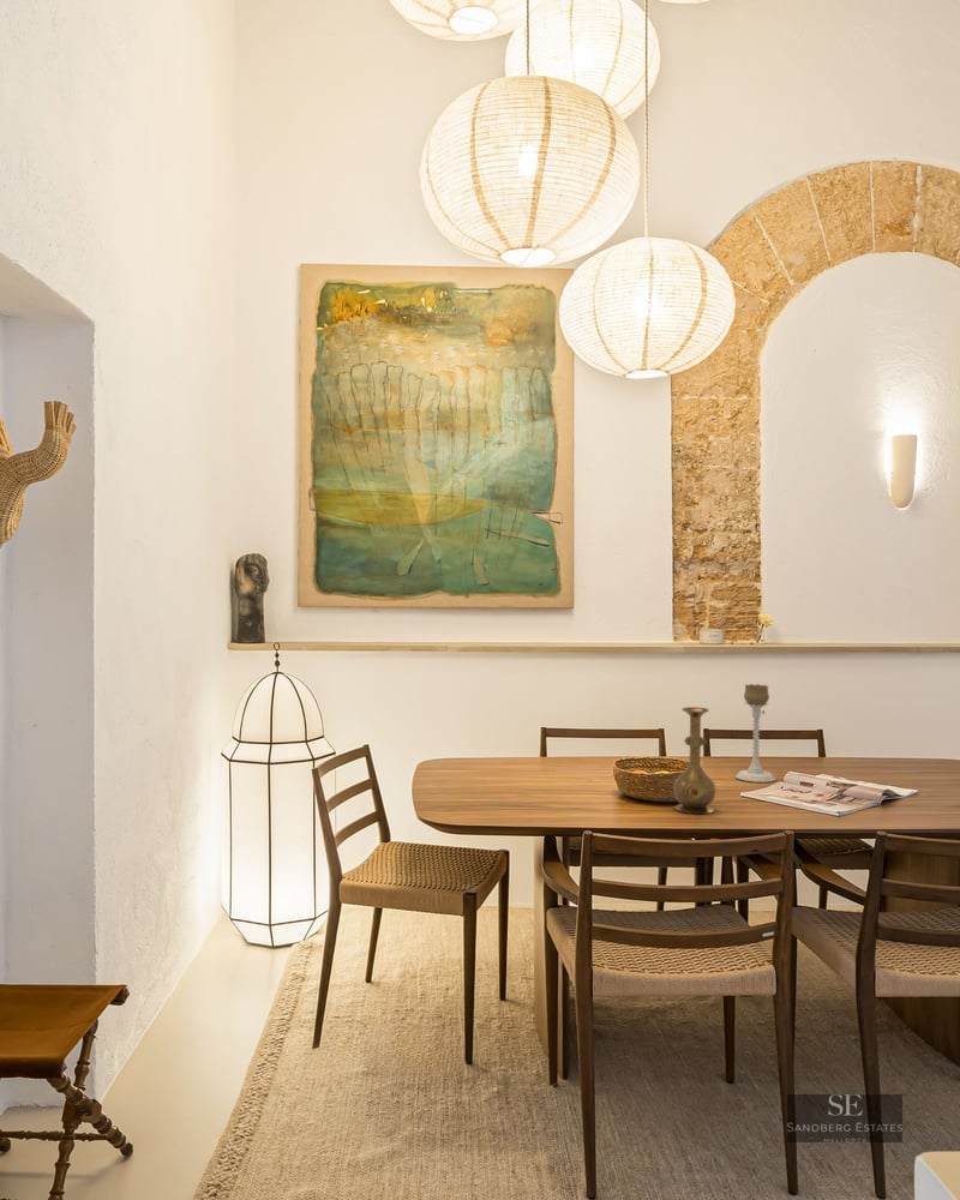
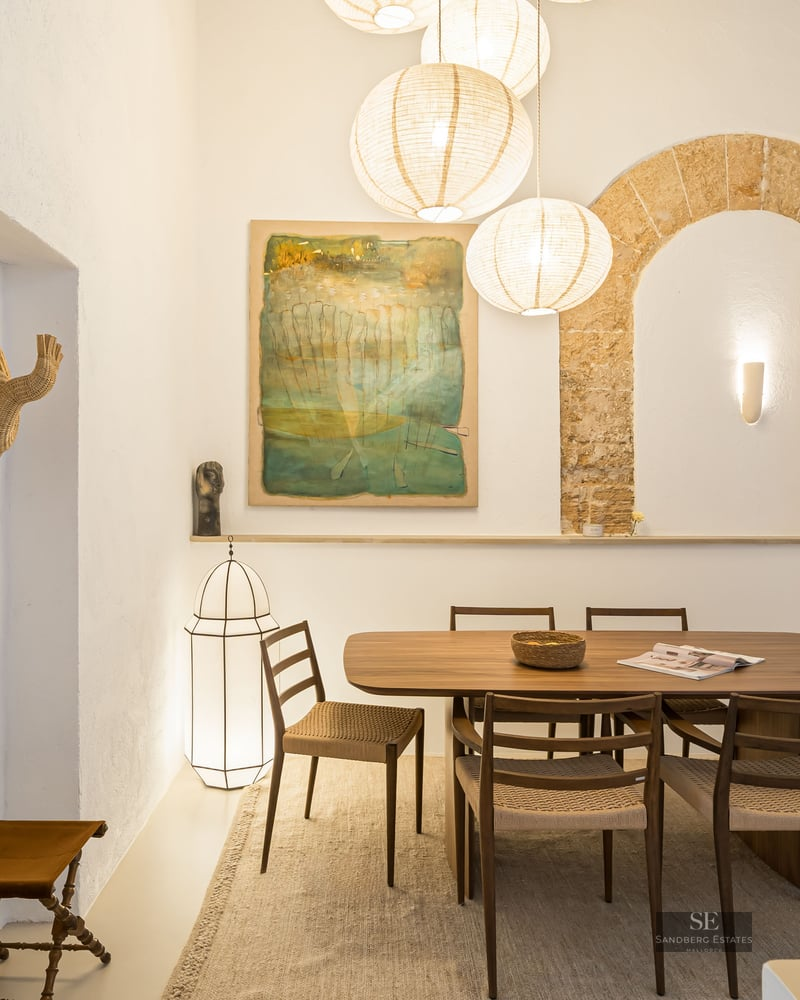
- vase [672,706,718,815]
- candle holder [734,683,776,784]
